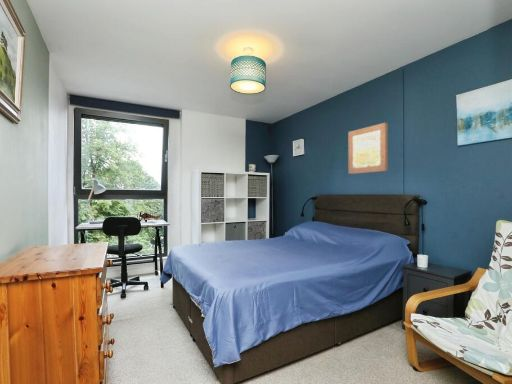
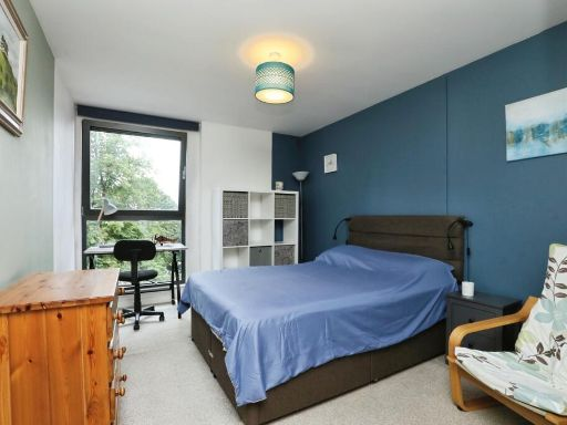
- wall art [347,122,389,175]
